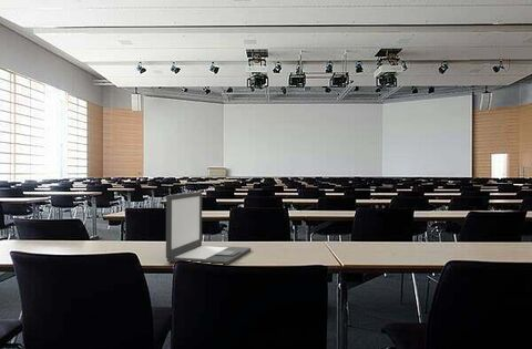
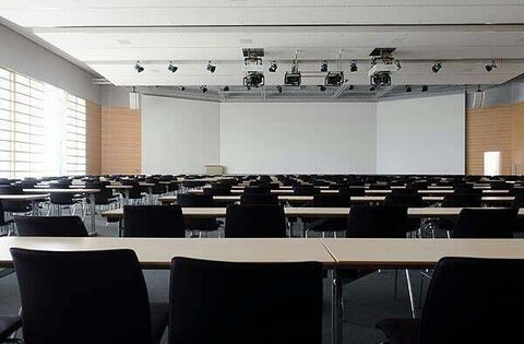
- laptop [165,191,252,266]
